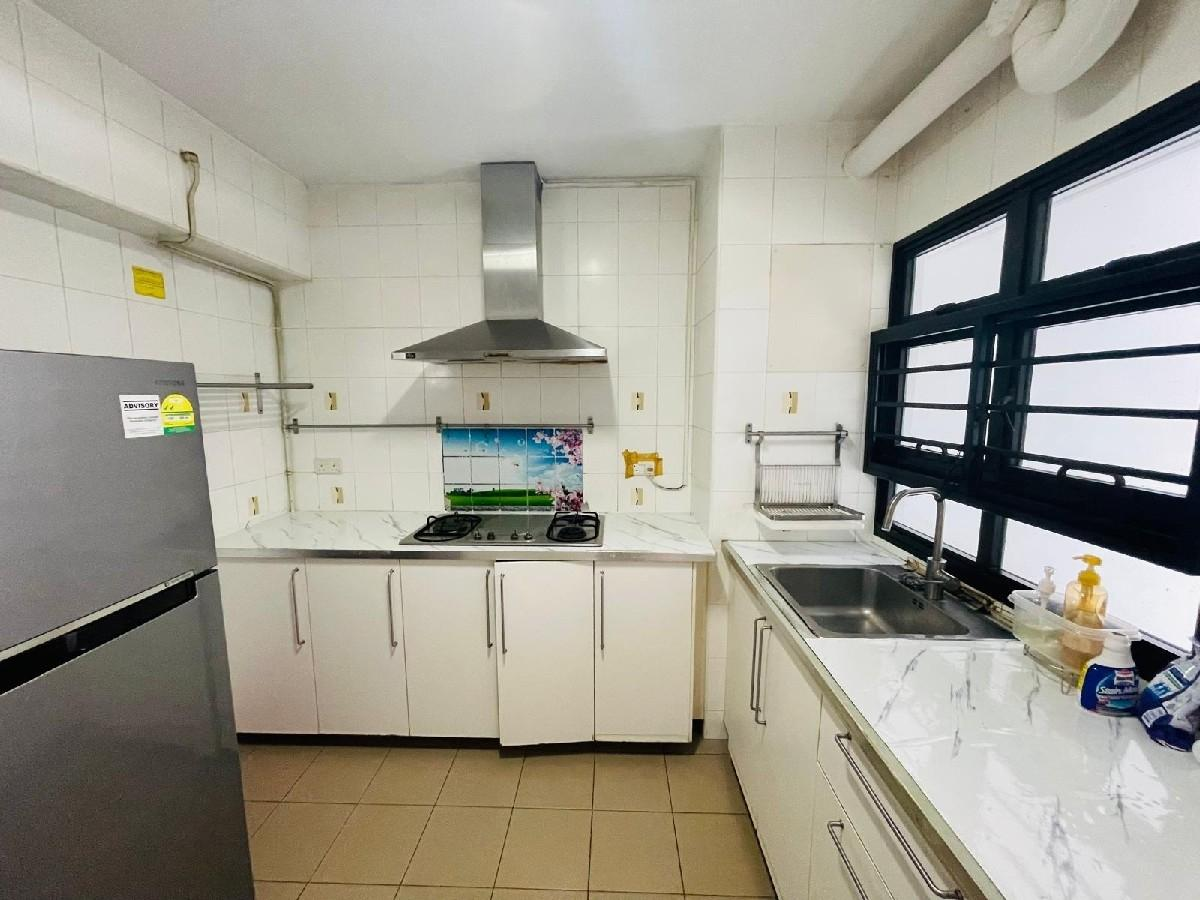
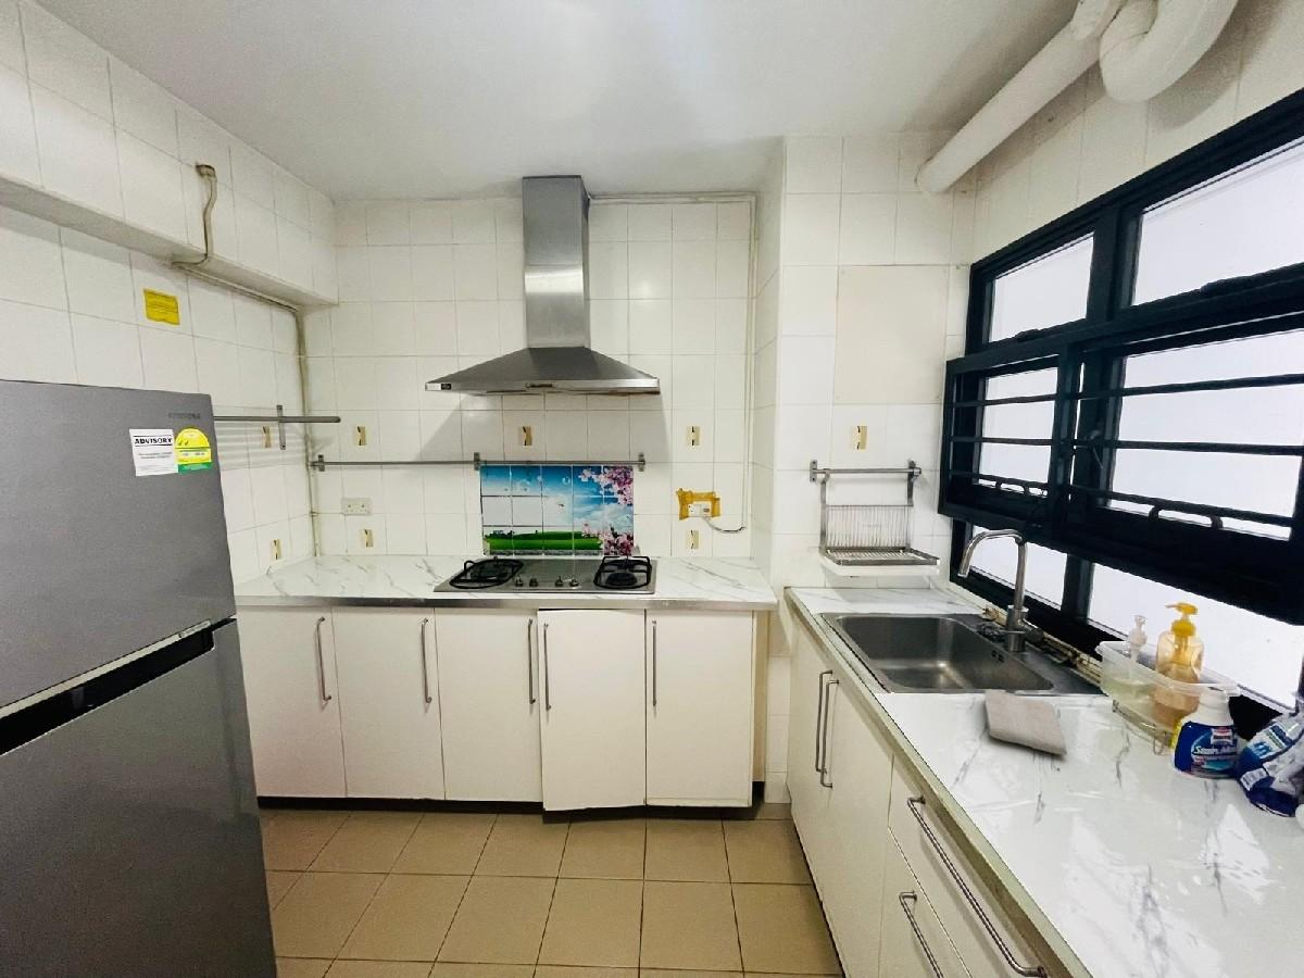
+ washcloth [983,689,1068,756]
